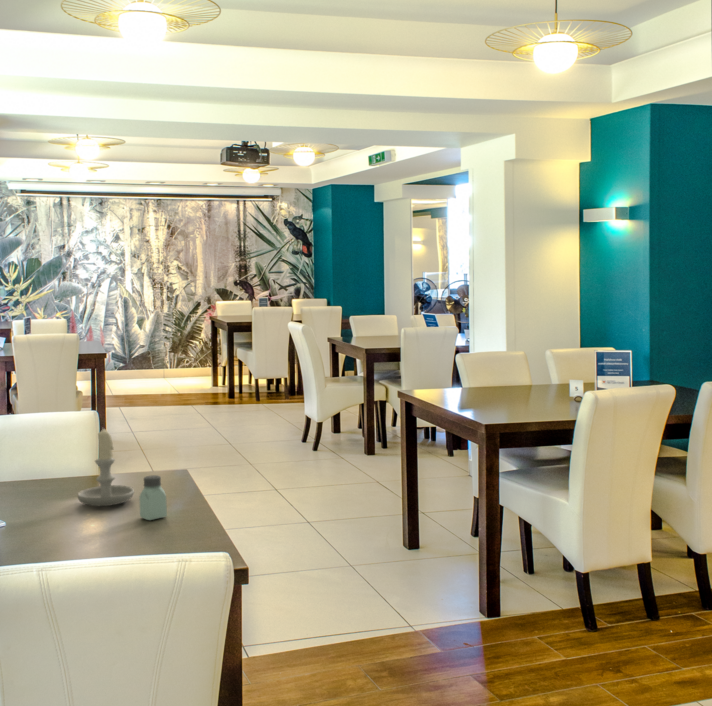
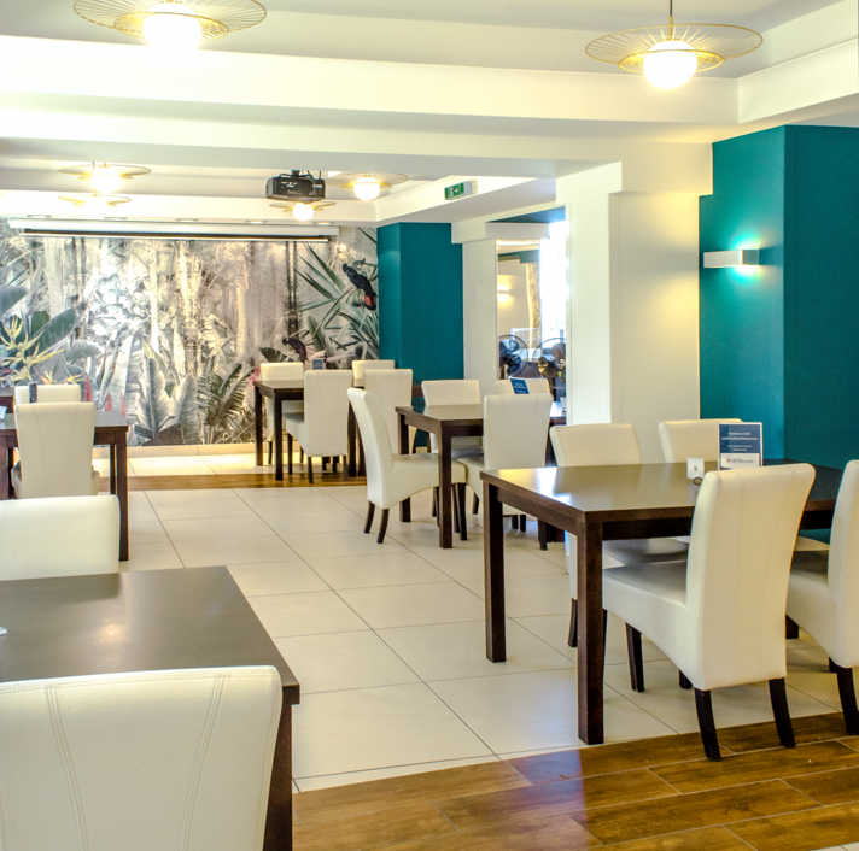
- candle [77,427,135,507]
- saltshaker [138,474,168,521]
